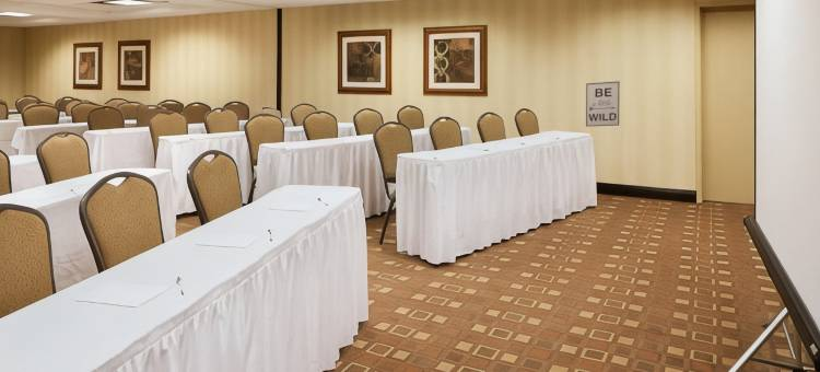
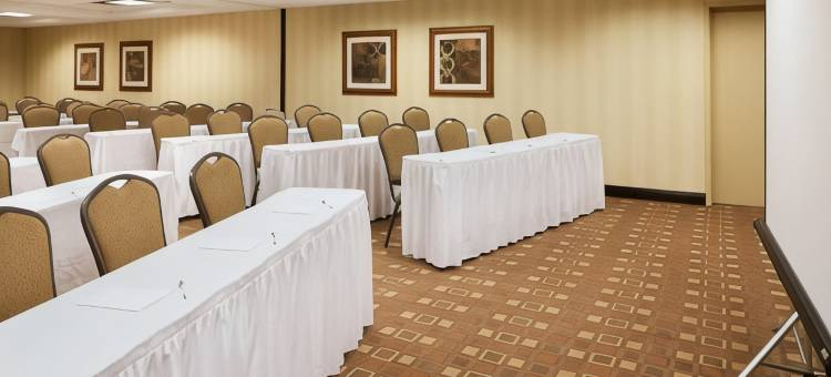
- wall art [585,80,621,128]
